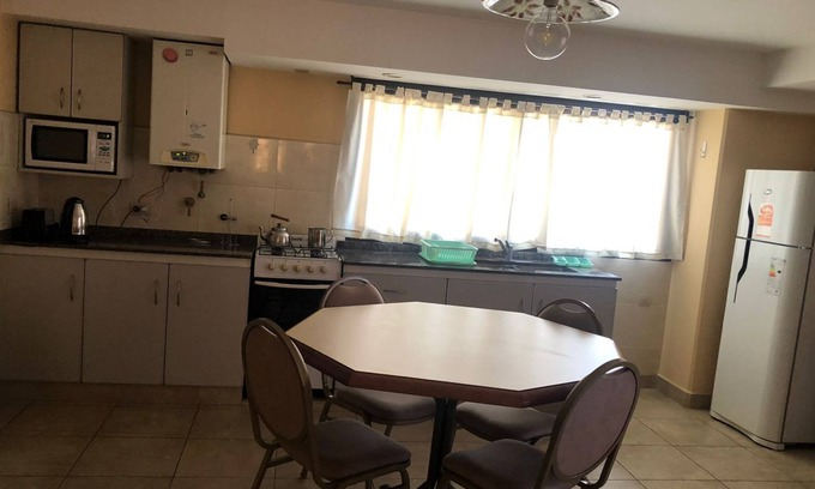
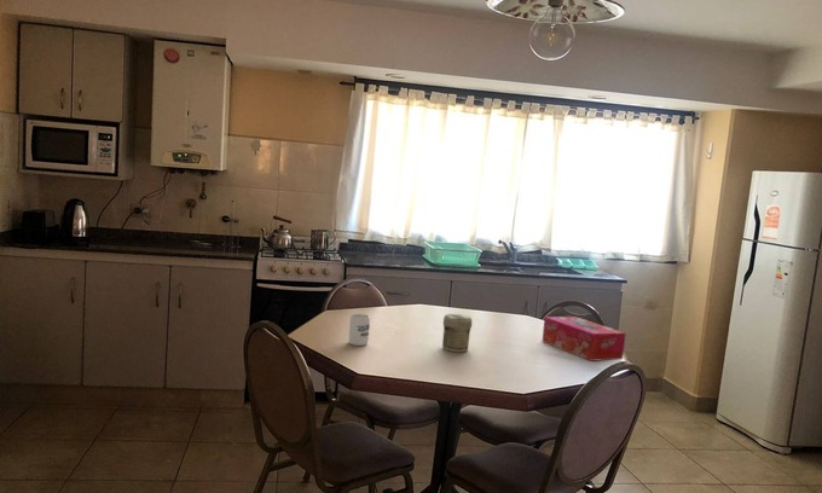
+ tissue box [542,315,627,362]
+ jar [441,313,473,353]
+ cup [347,313,371,347]
